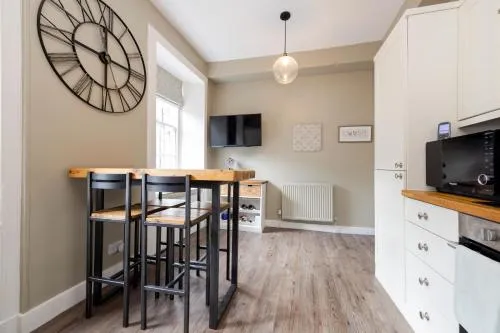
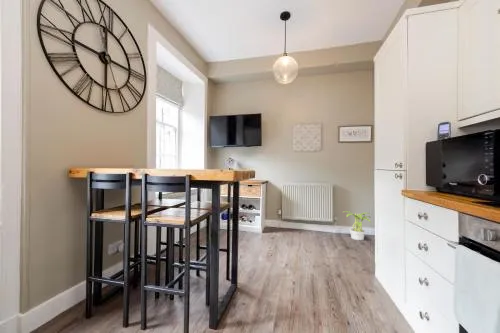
+ potted plant [343,210,373,241]
